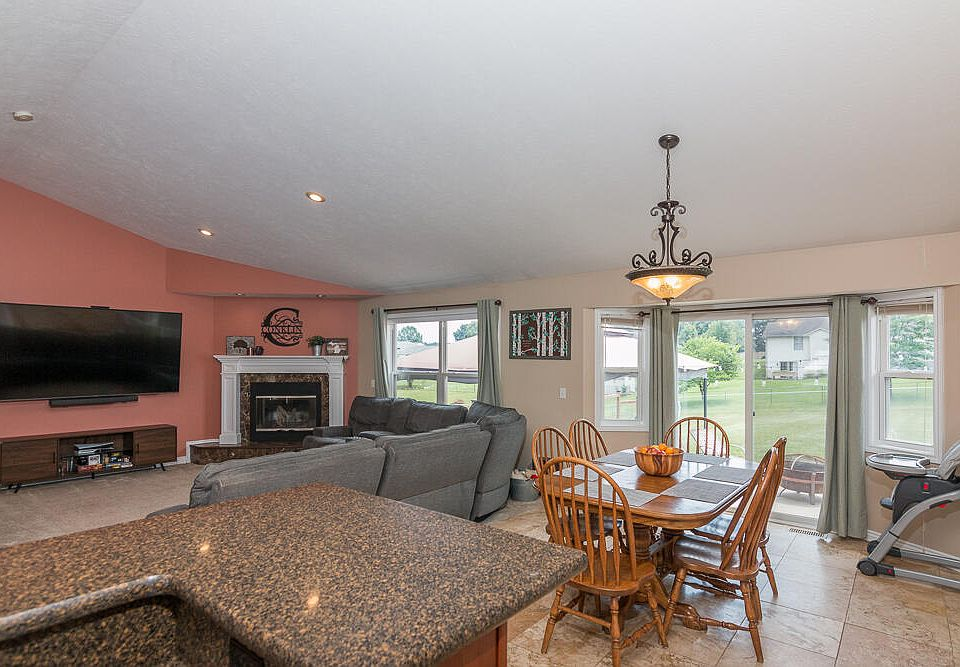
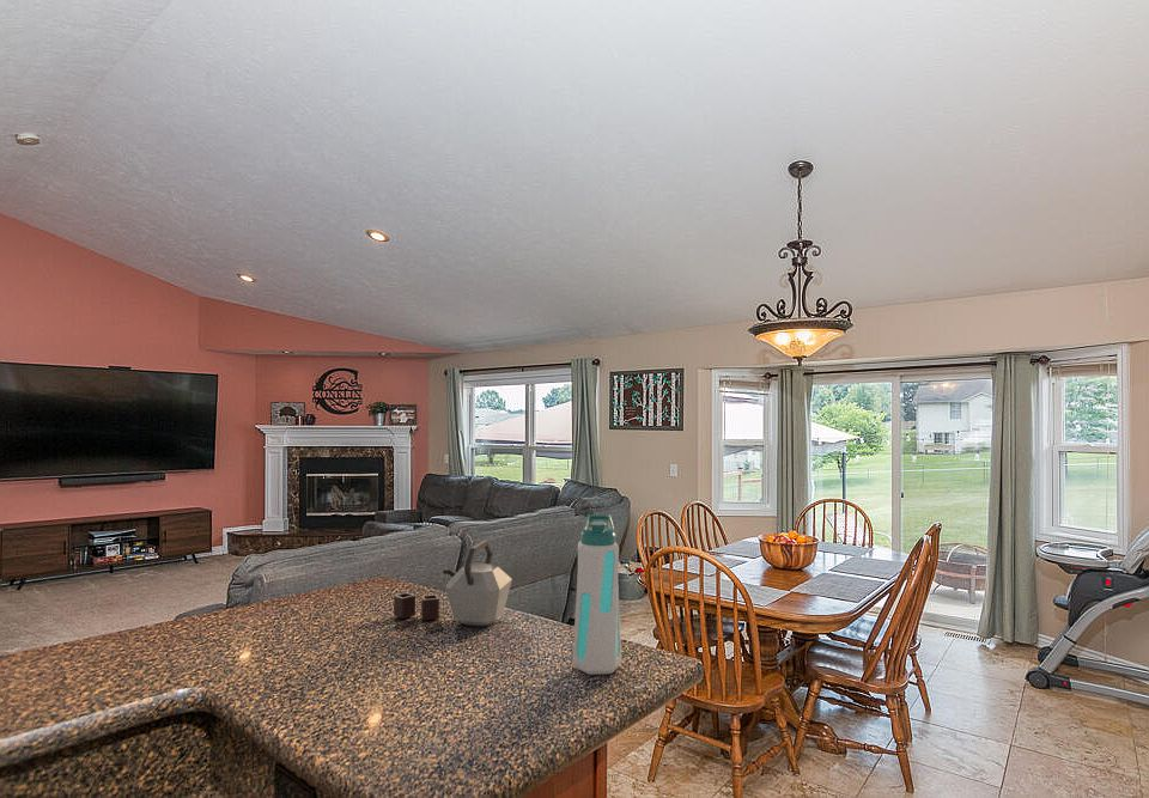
+ water bottle [571,513,622,676]
+ kettle [393,538,513,627]
